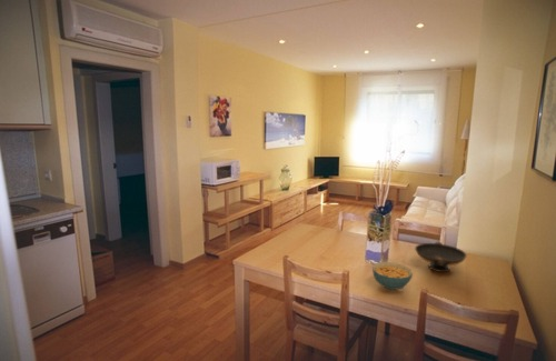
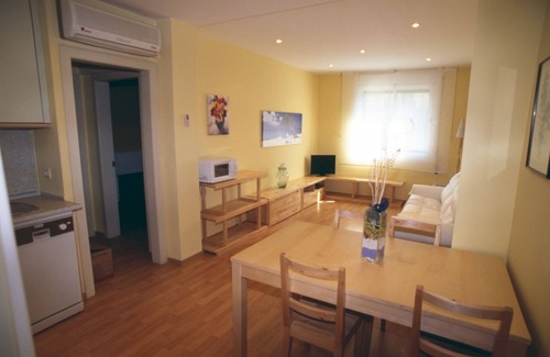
- decorative bowl [414,241,468,273]
- cereal bowl [371,261,414,291]
